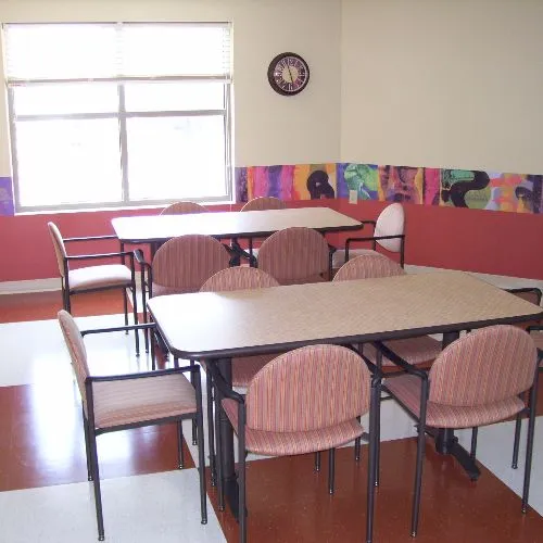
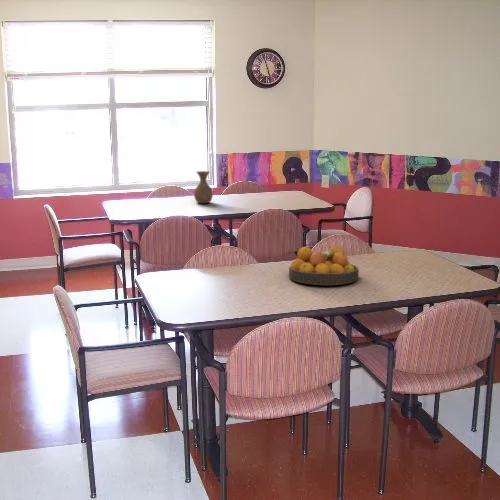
+ vase [193,170,214,204]
+ fruit bowl [288,245,360,286]
